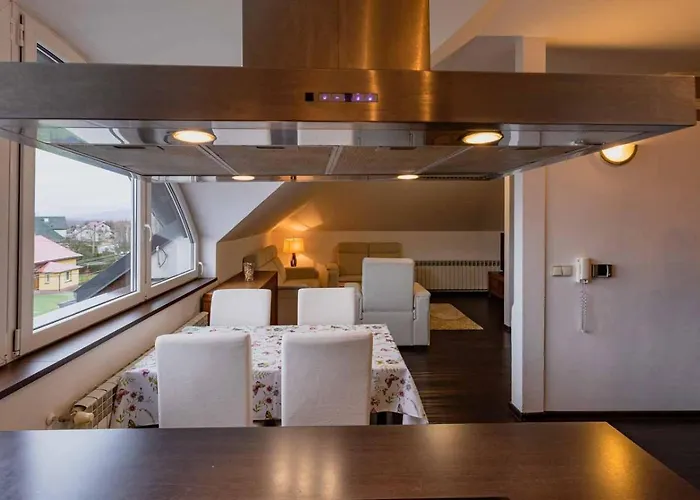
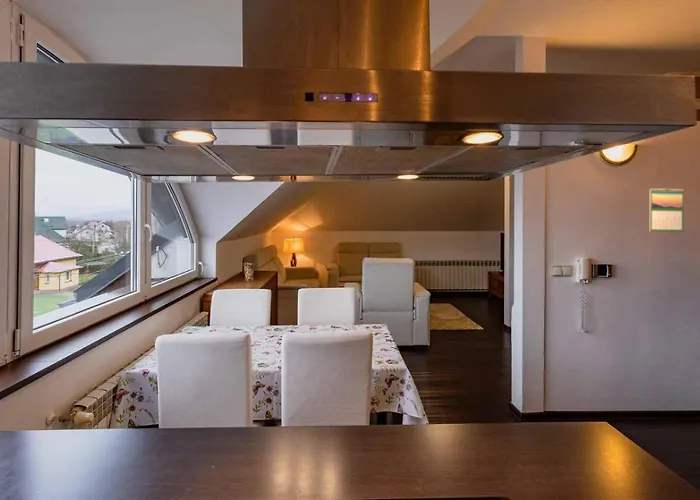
+ calendar [649,187,685,233]
